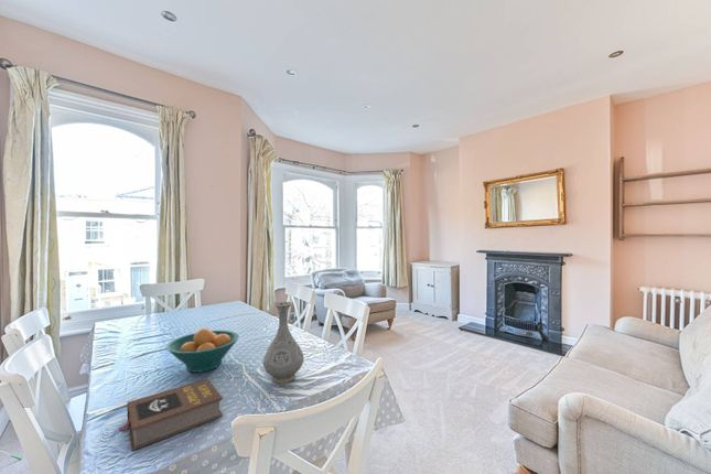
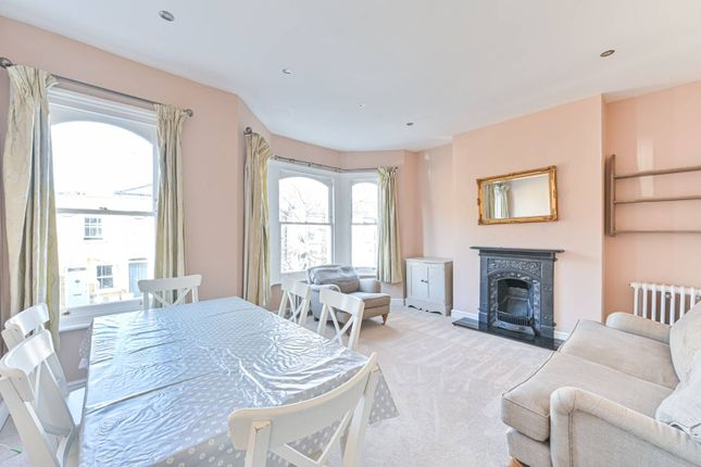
- book [119,378,224,452]
- vase [262,301,305,385]
- fruit bowl [165,327,240,374]
